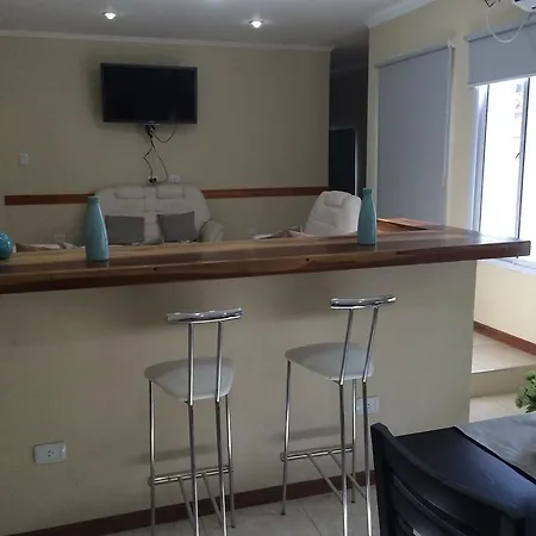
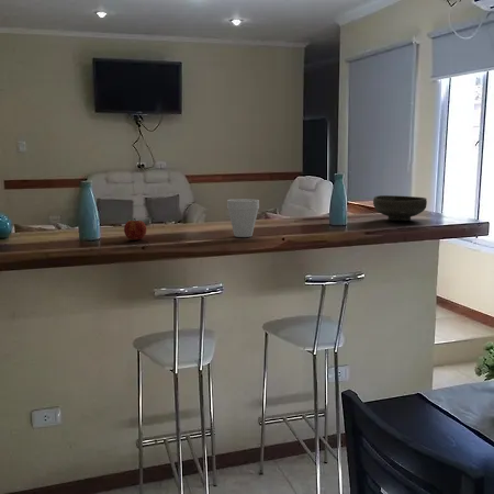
+ cup [226,198,260,238]
+ fruit [123,217,147,242]
+ bowl [372,194,428,222]
